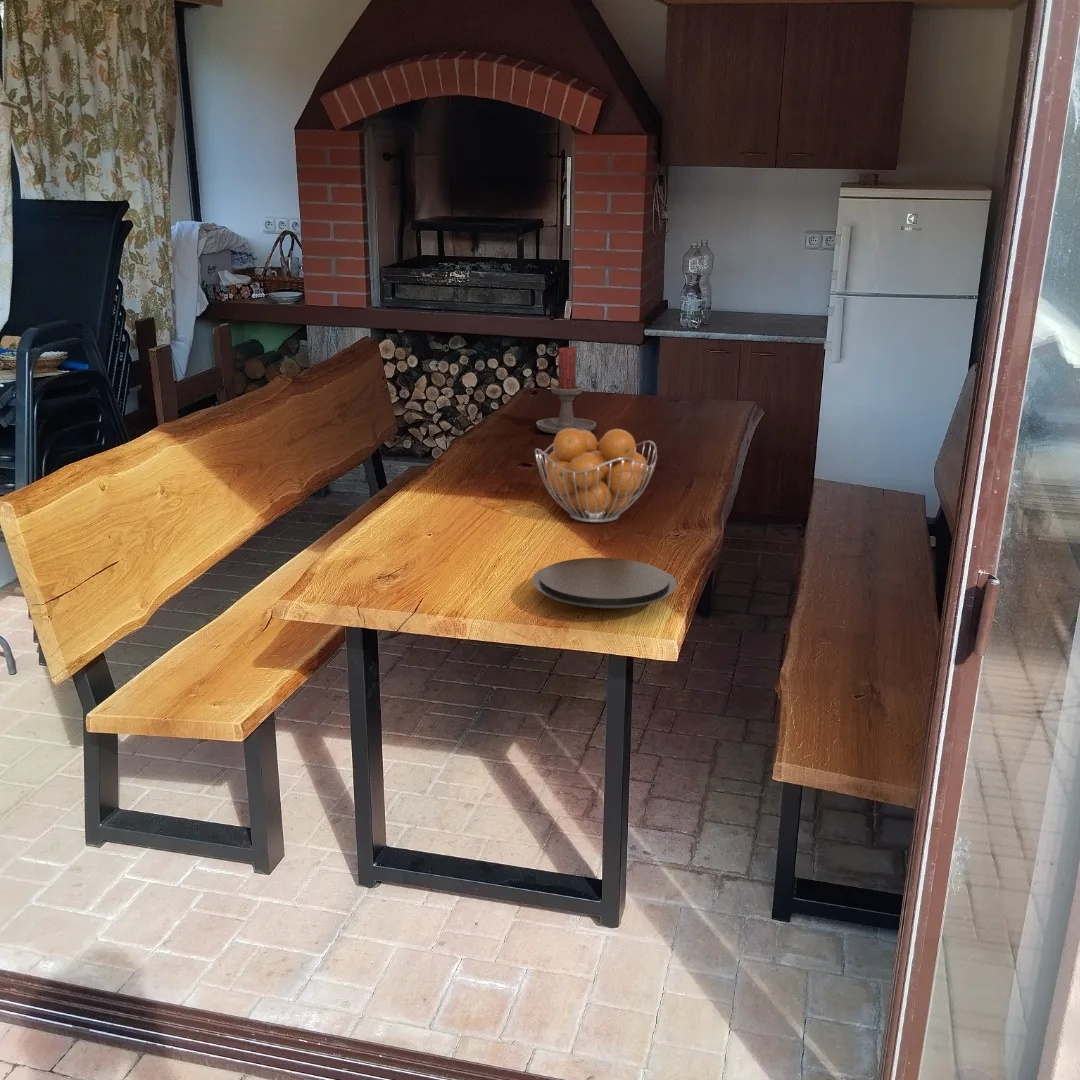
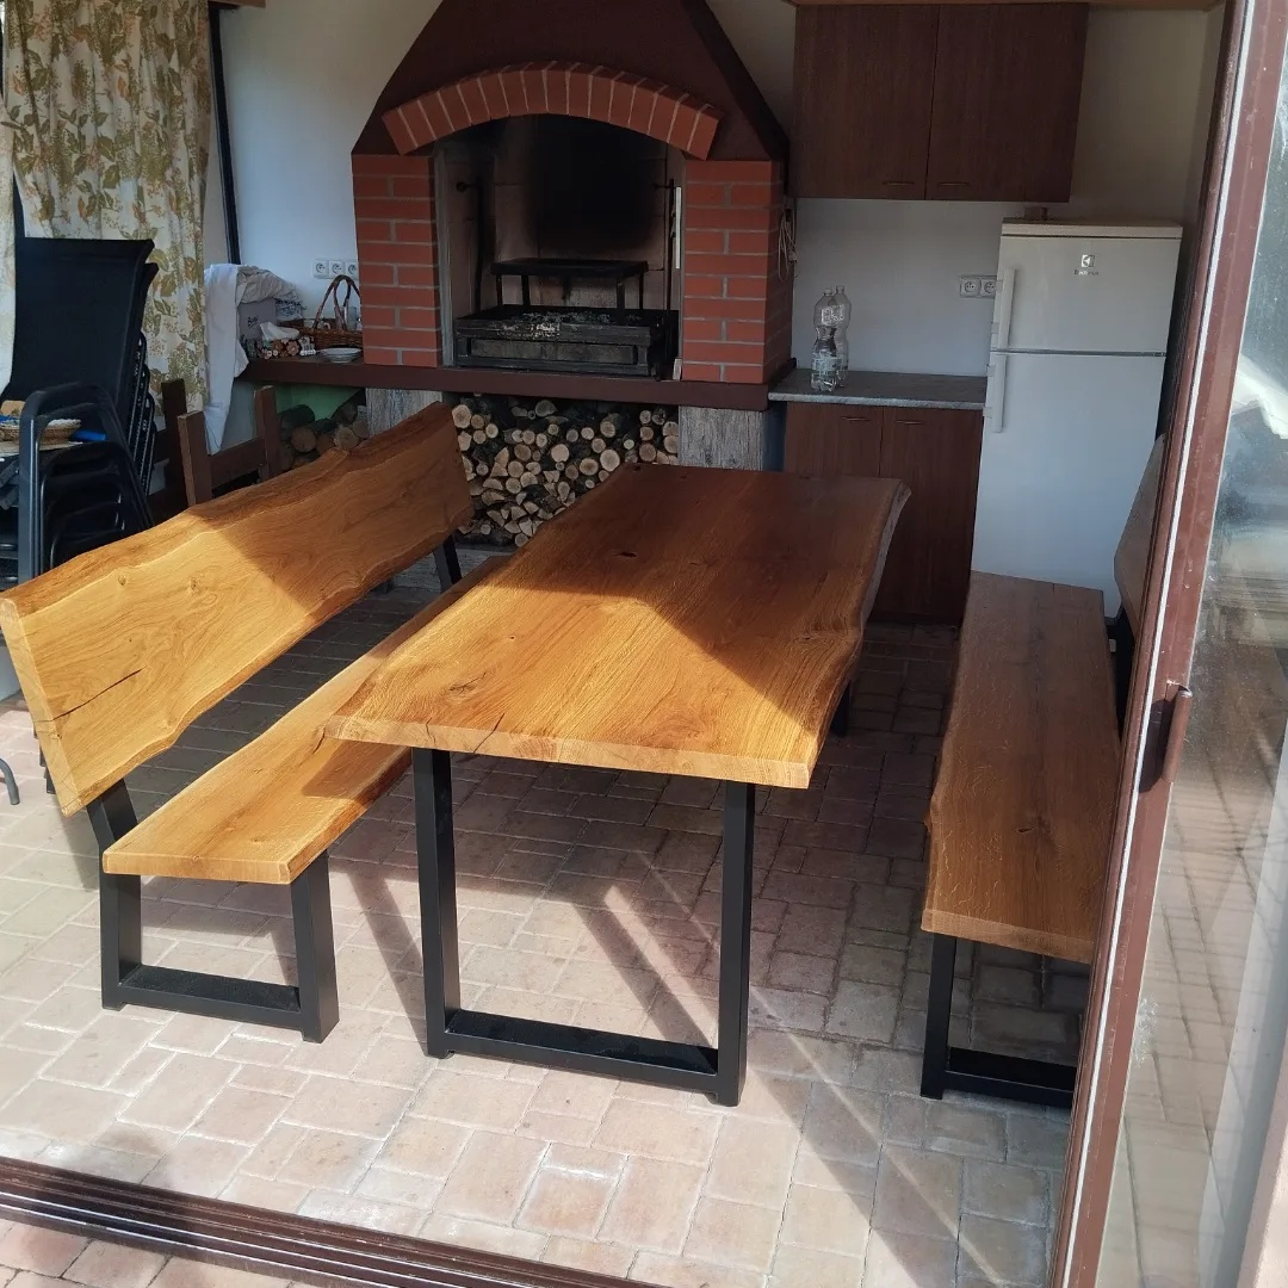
- candle holder [535,346,597,435]
- plate [531,557,678,609]
- fruit basket [534,428,658,523]
